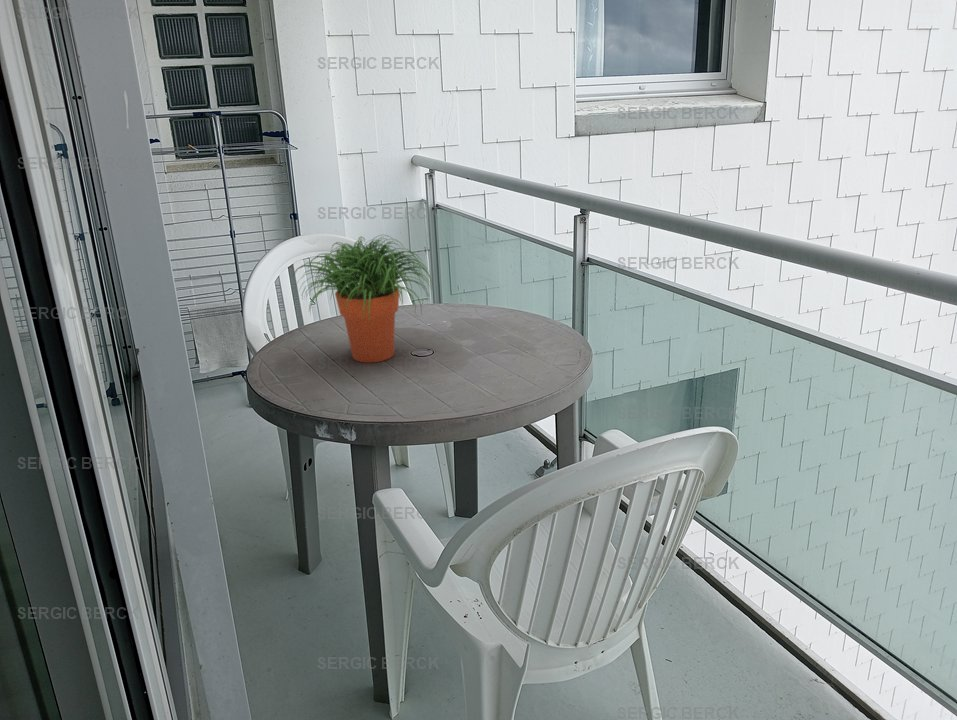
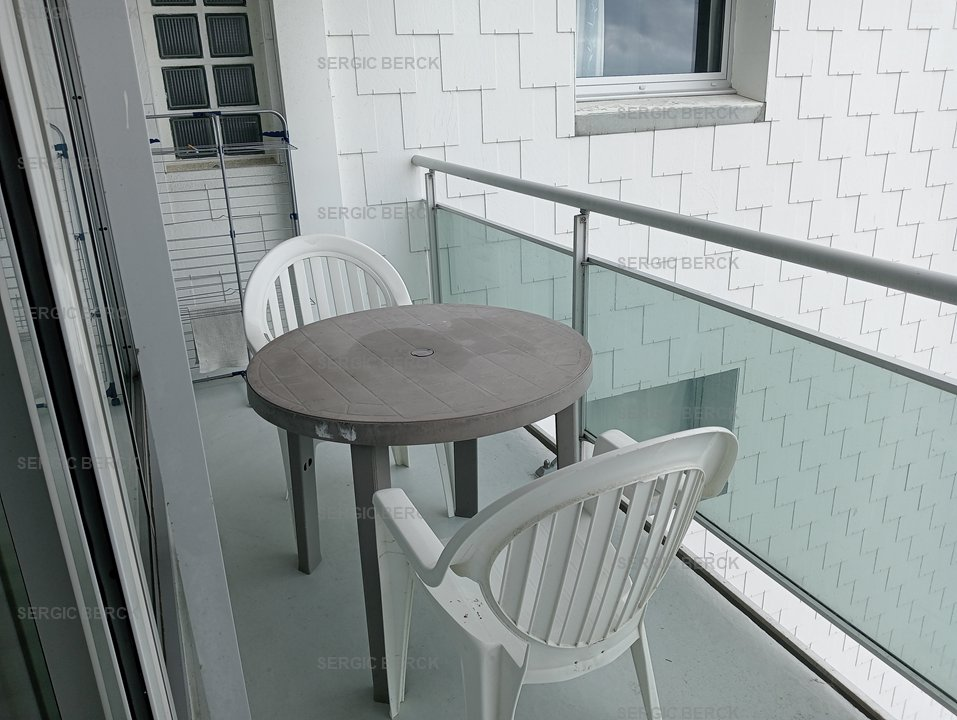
- potted plant [291,233,434,364]
